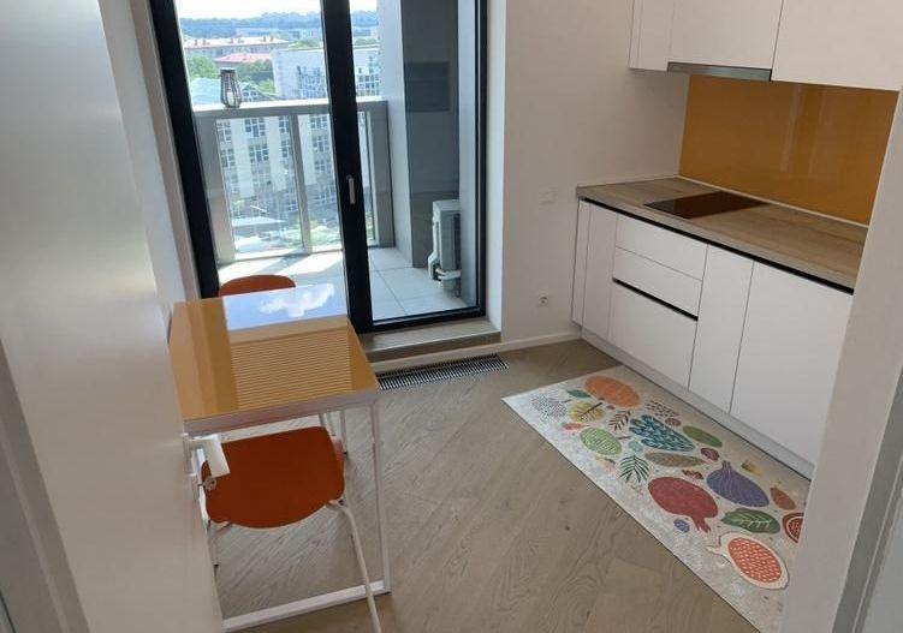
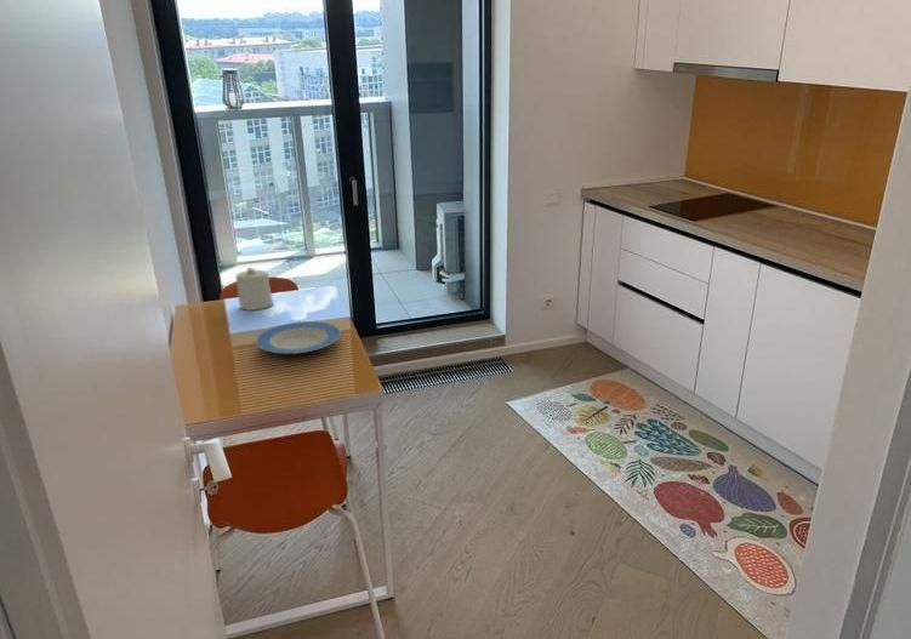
+ plate [255,320,342,355]
+ candle [235,267,274,312]
